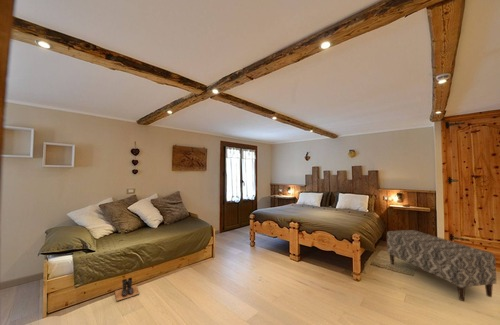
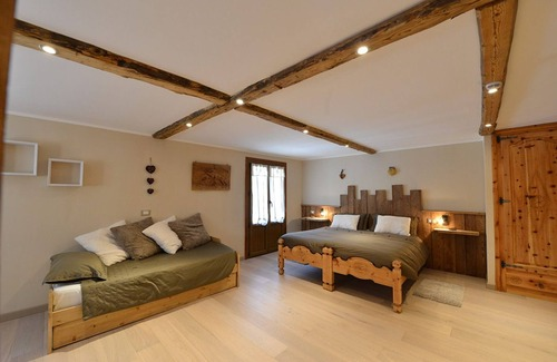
- boots [114,277,140,302]
- bench [386,229,497,302]
